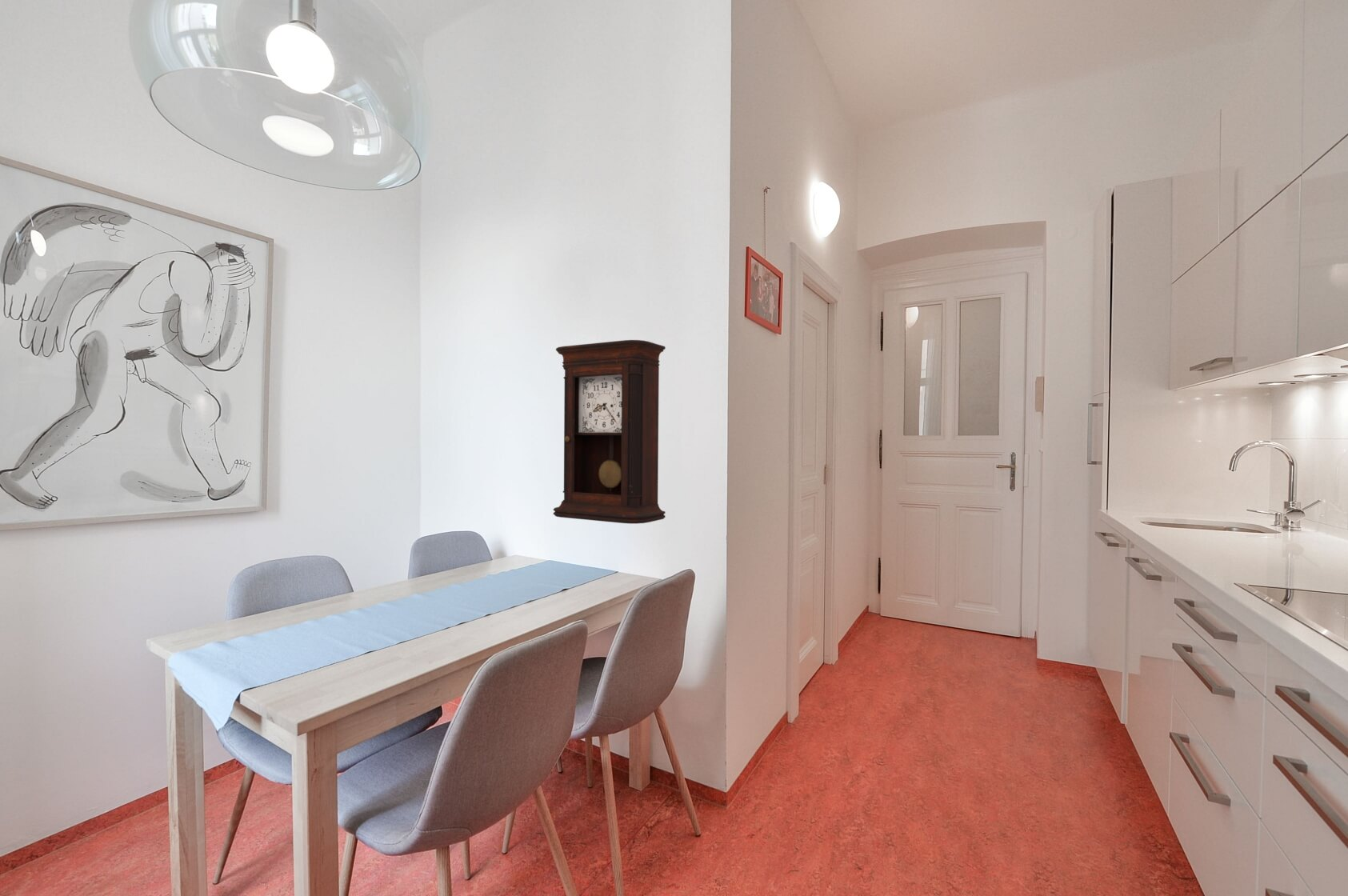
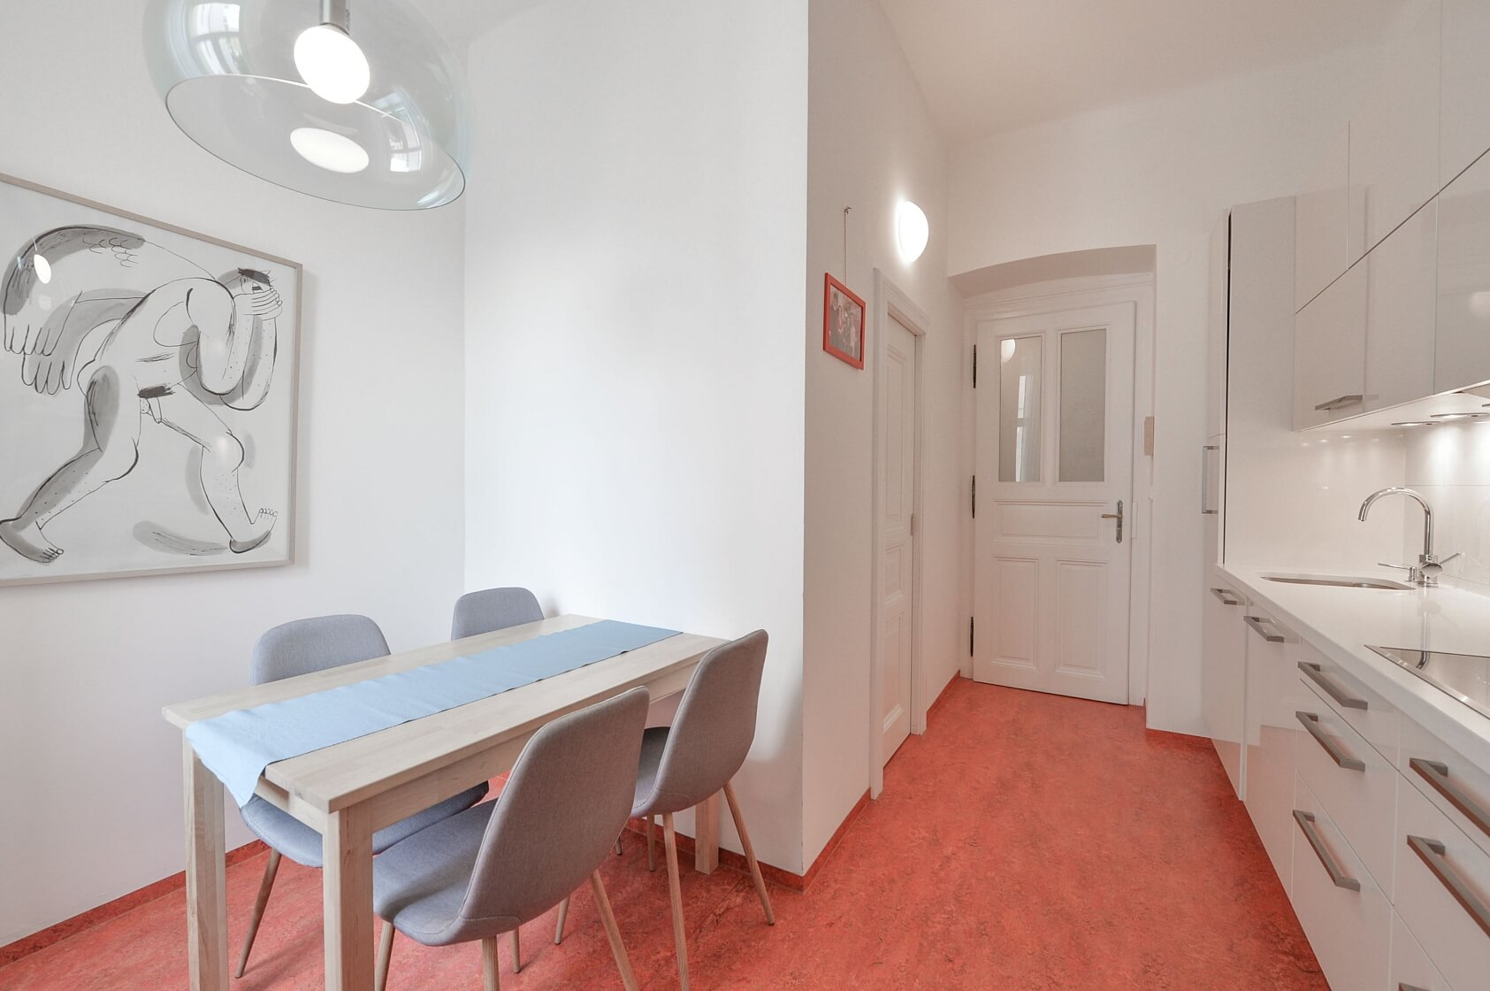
- pendulum clock [553,339,666,525]
